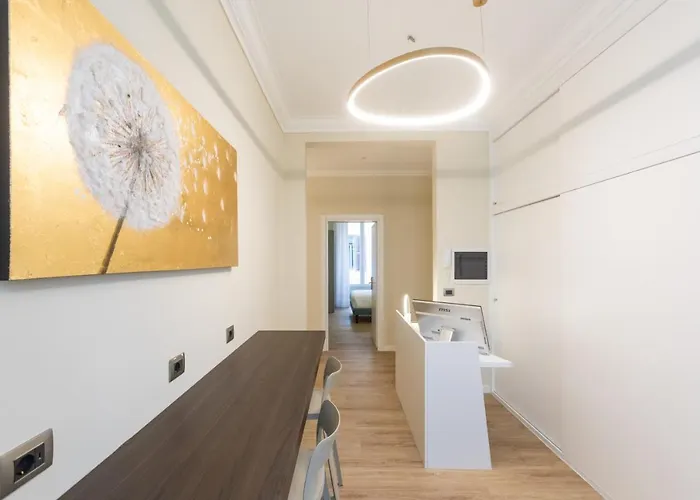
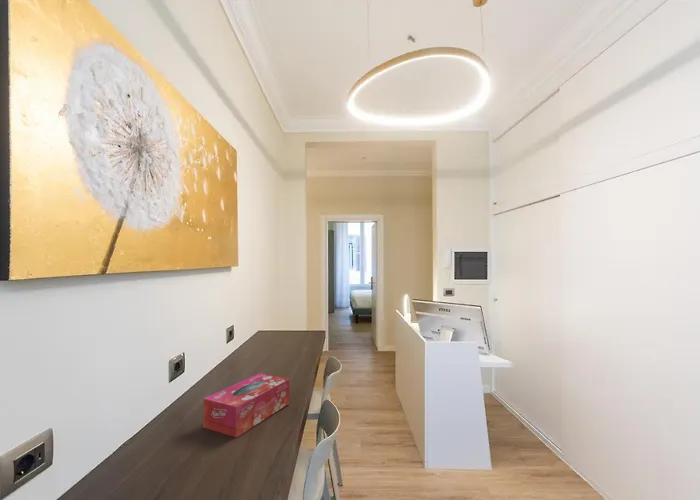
+ tissue box [202,372,290,438]
